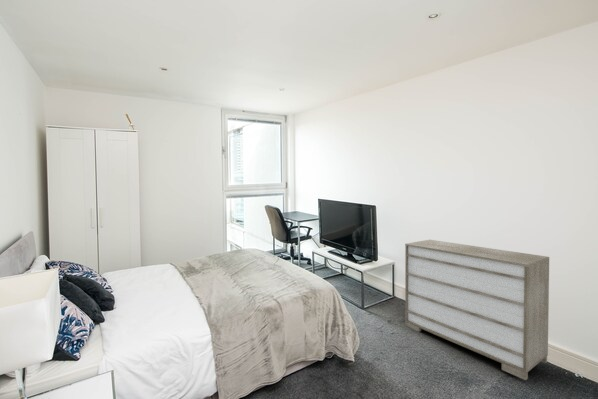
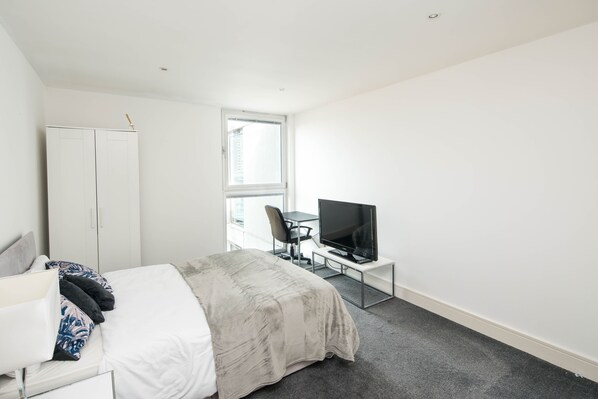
- dresser [404,239,550,381]
